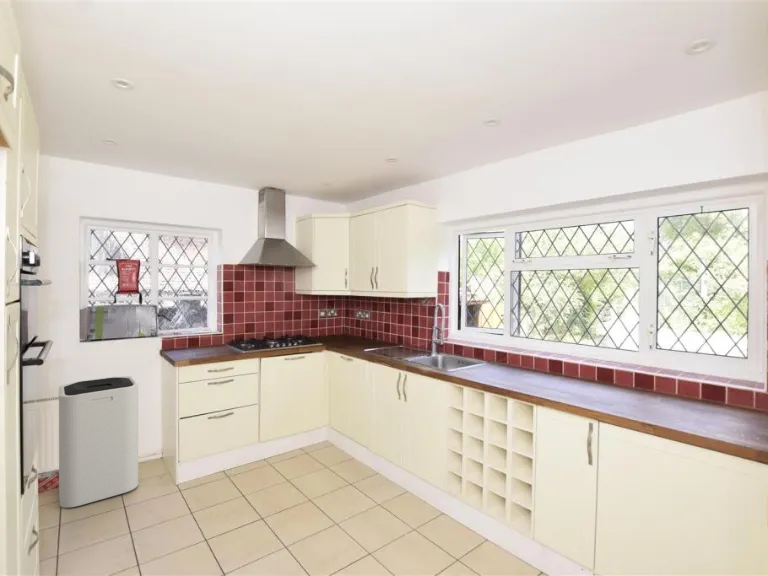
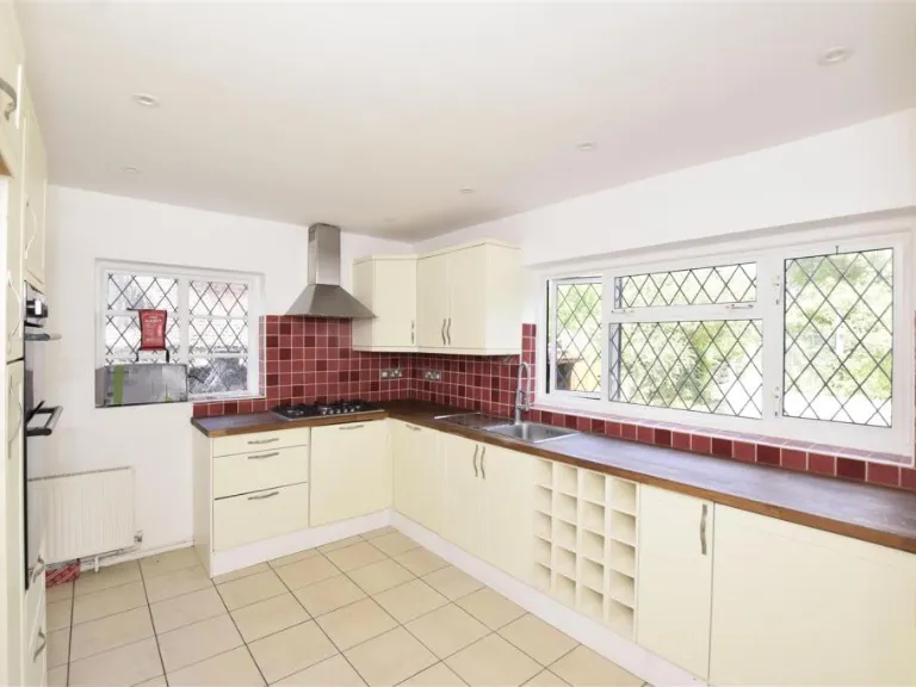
- trash can [58,375,139,509]
